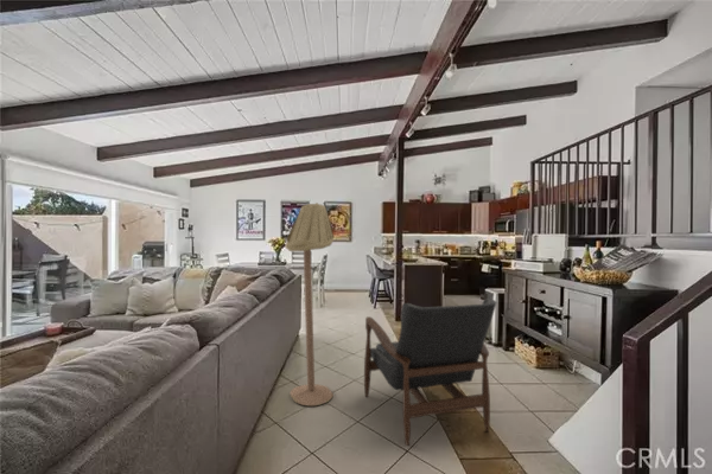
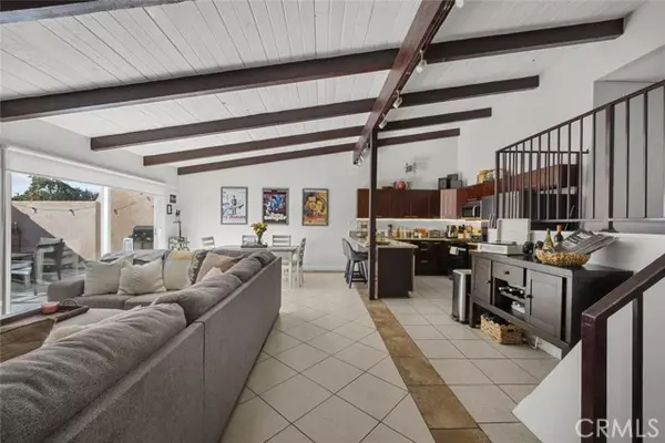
- floor lamp [284,201,335,408]
- armchair [363,297,498,447]
